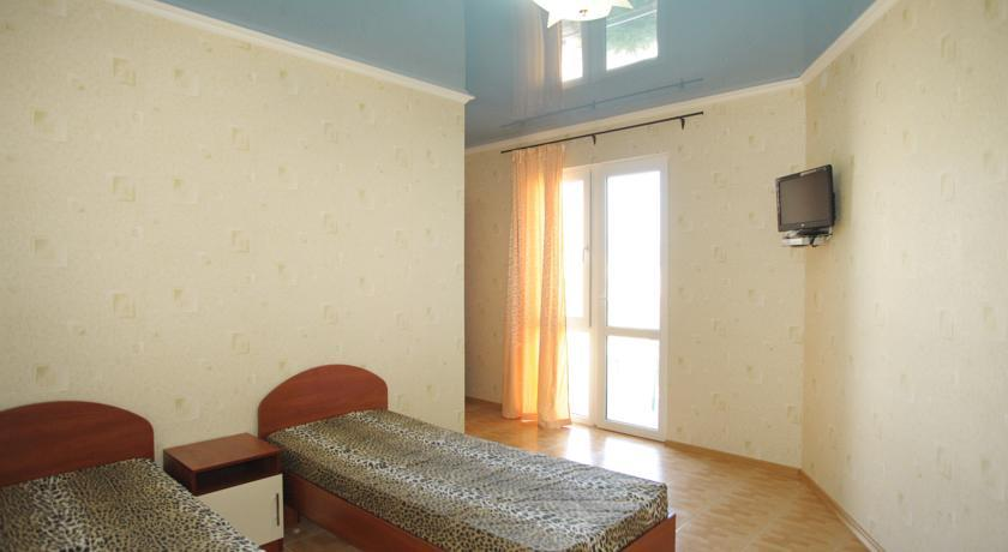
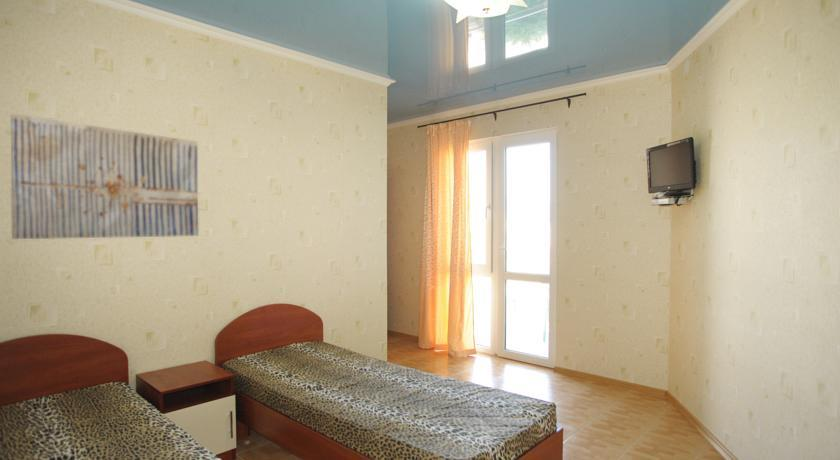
+ wall art [10,113,199,240]
